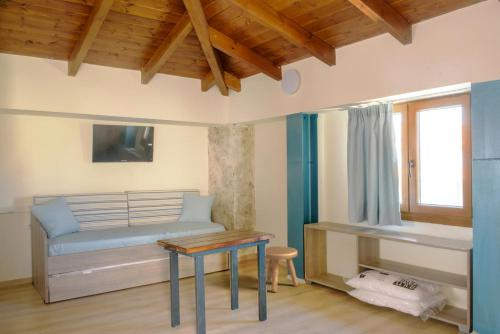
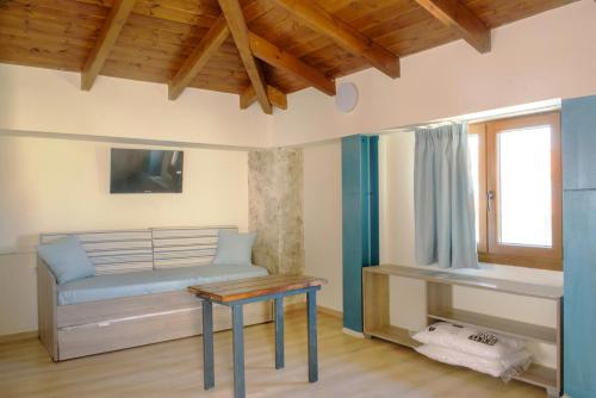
- stool [265,246,299,293]
